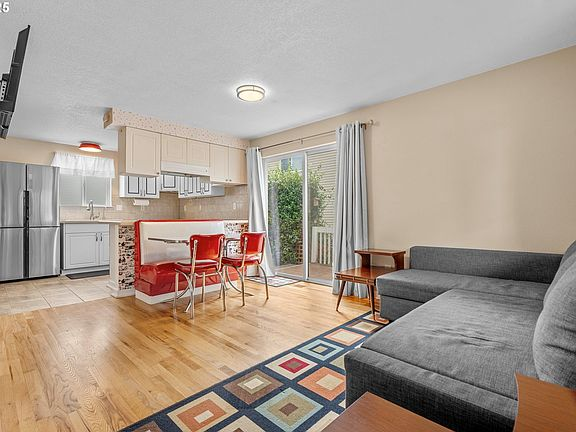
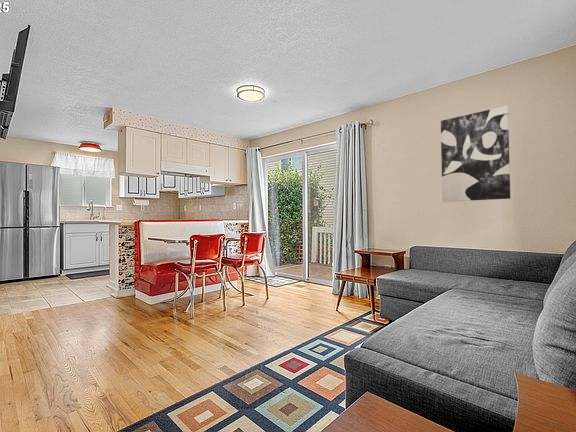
+ wall art [440,105,511,203]
